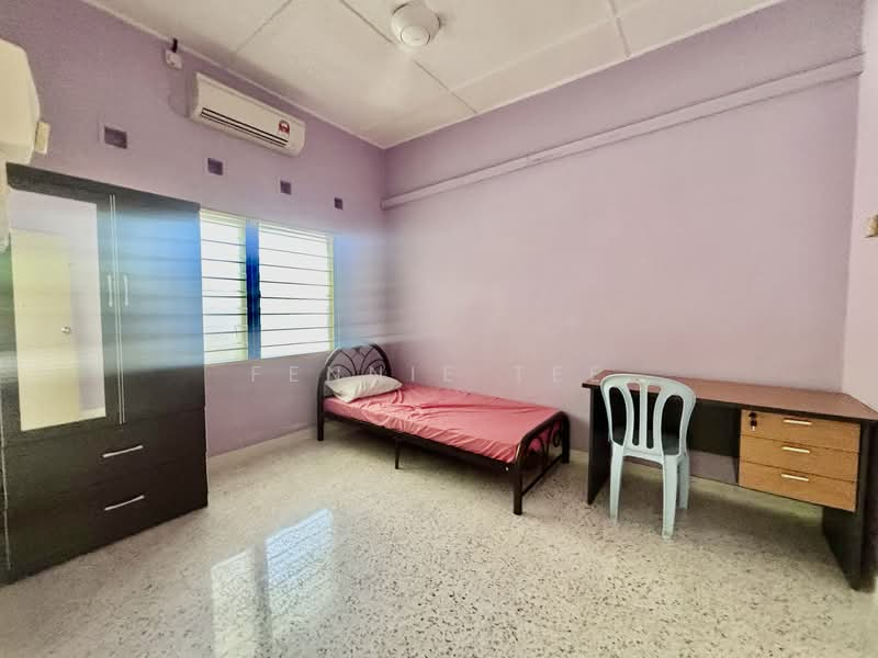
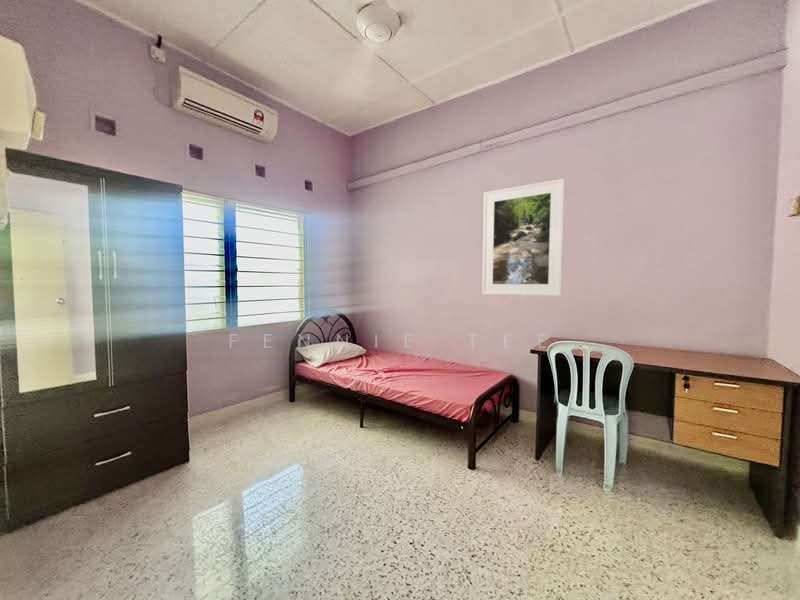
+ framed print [481,178,566,297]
